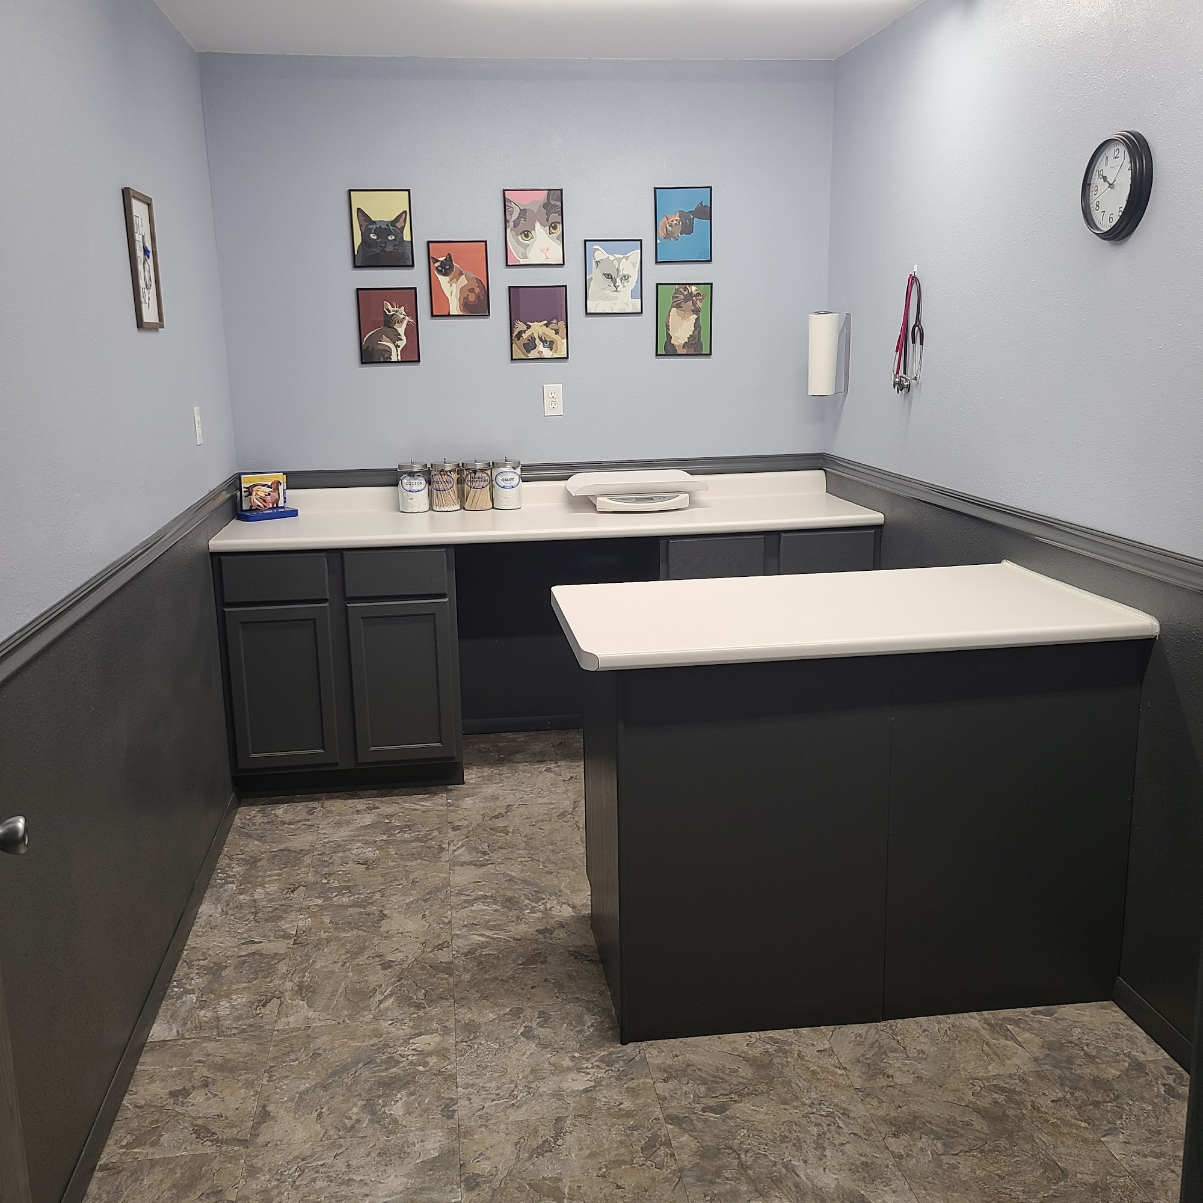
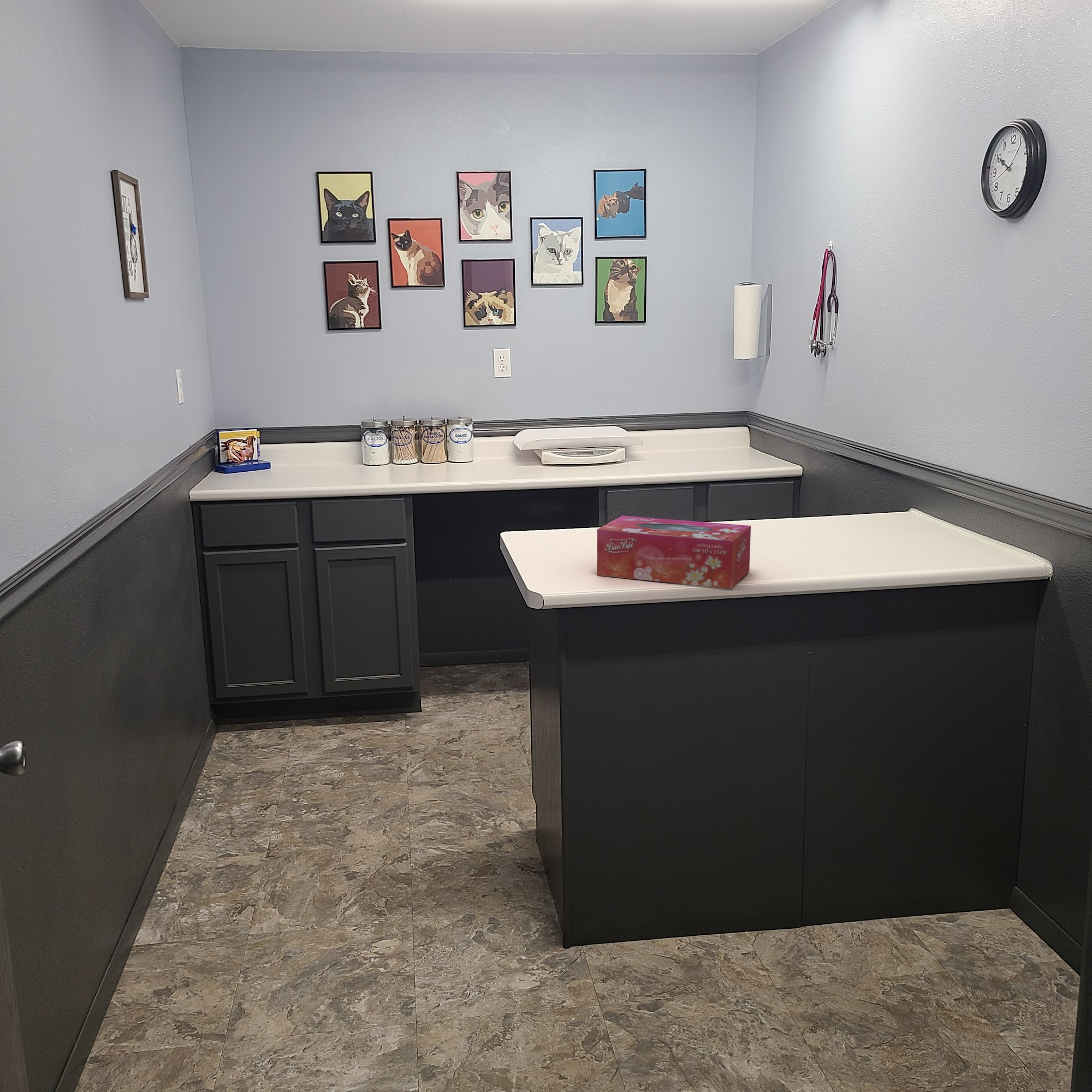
+ tissue box [597,515,751,590]
